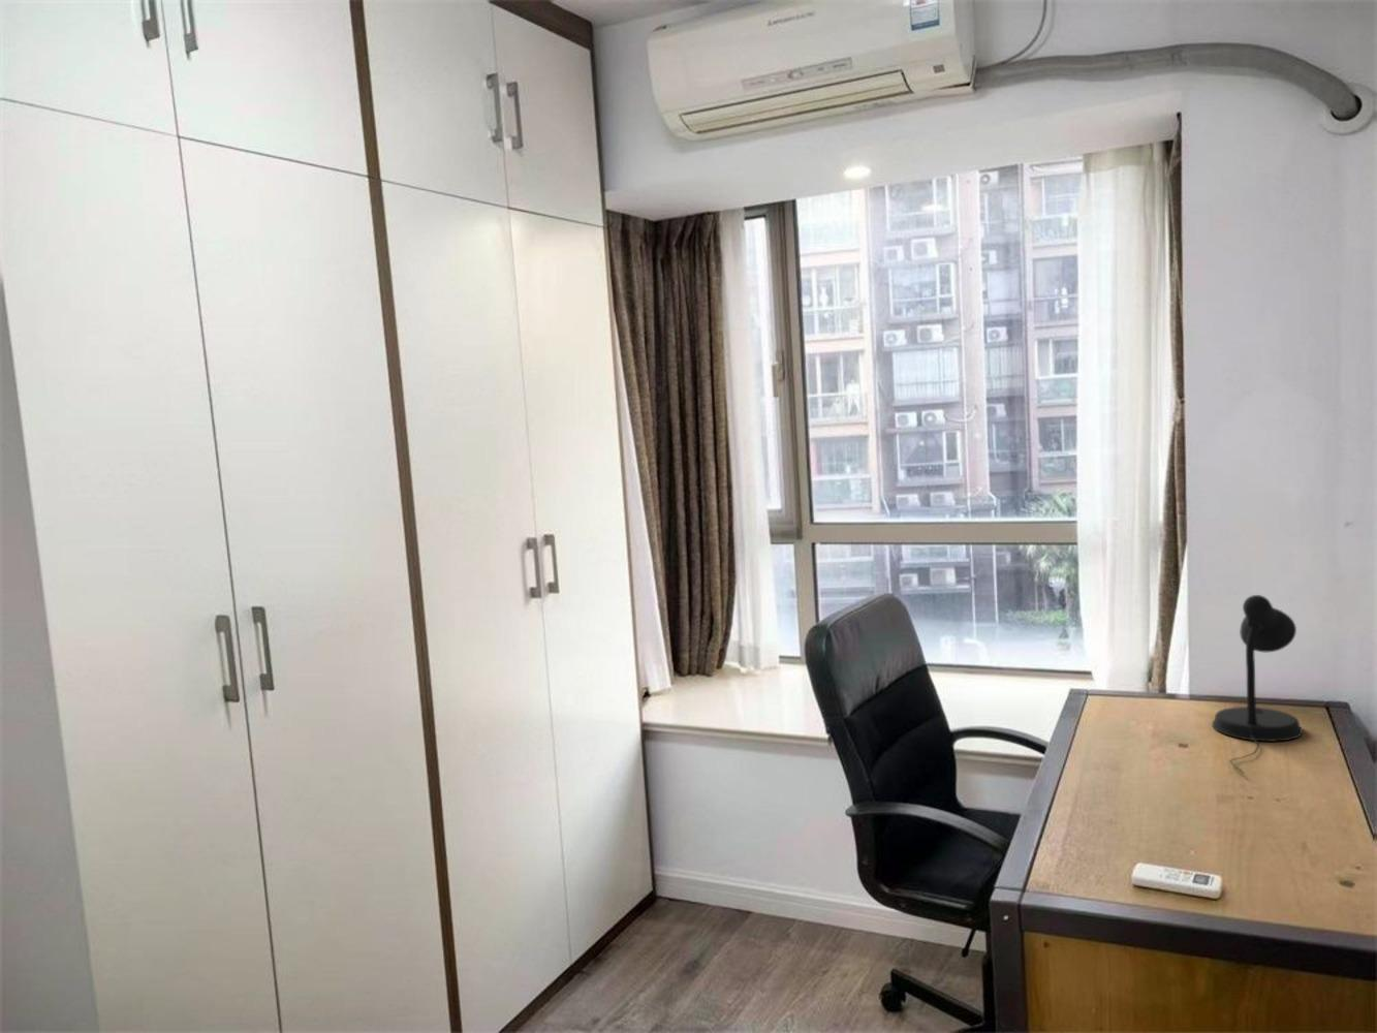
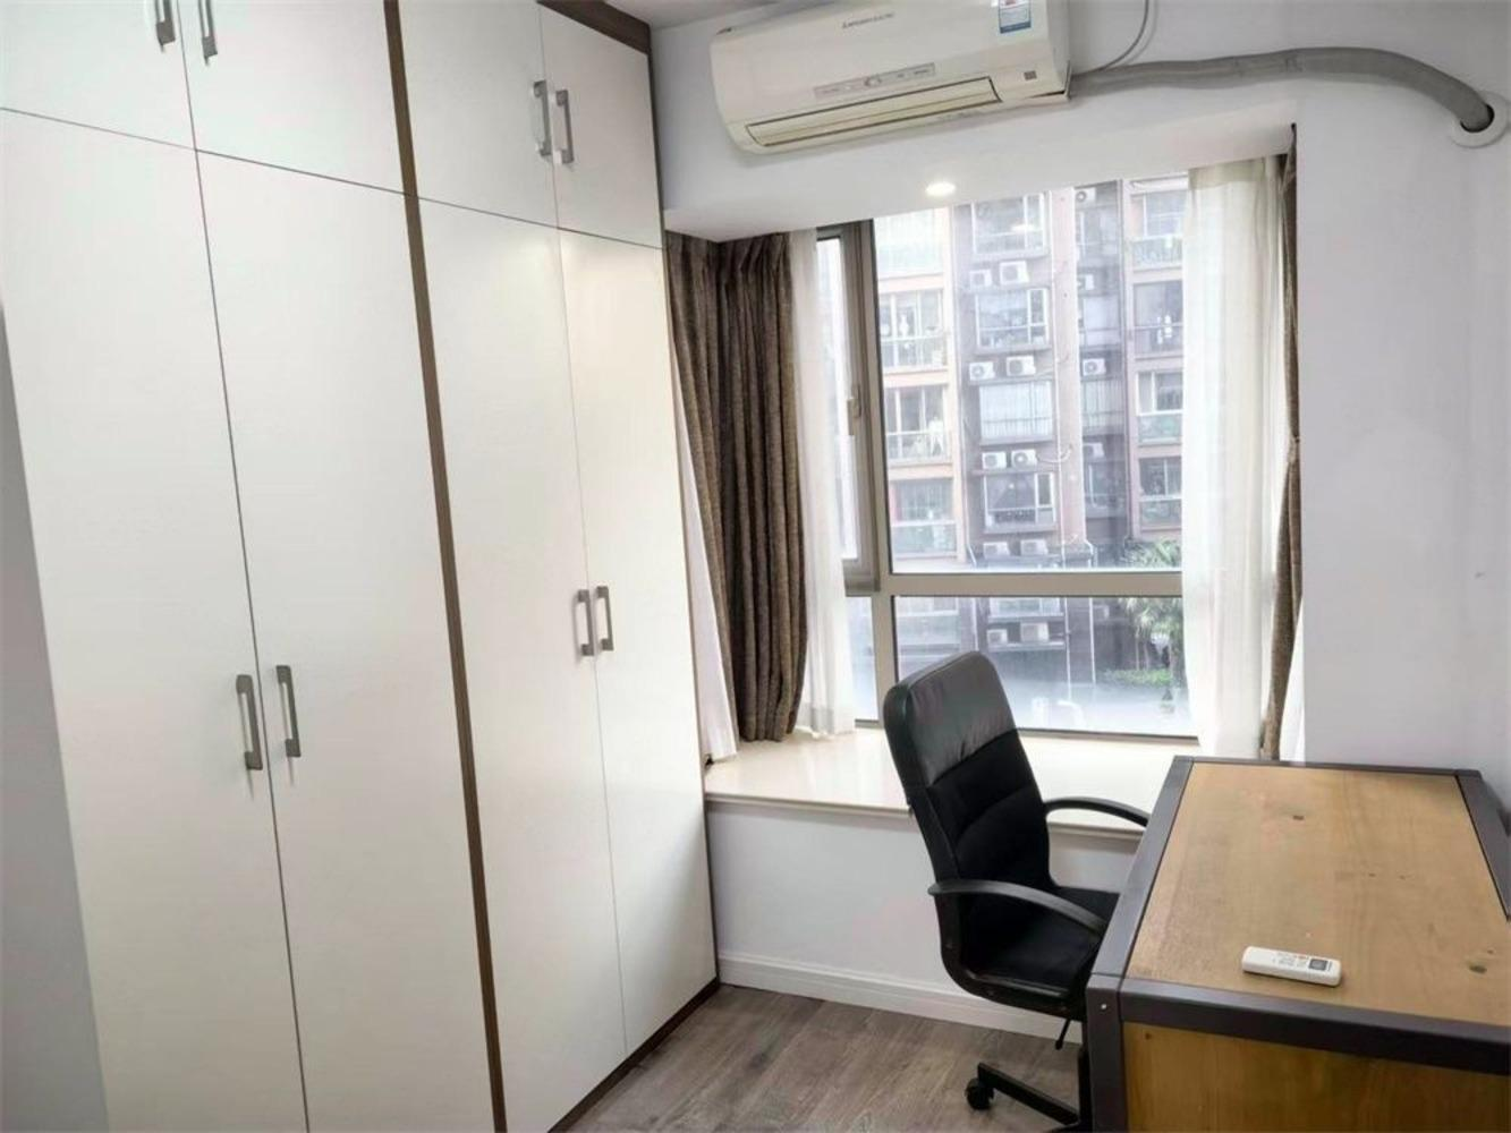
- desk lamp [1211,594,1303,775]
